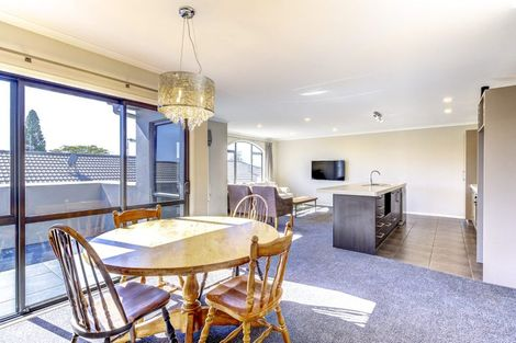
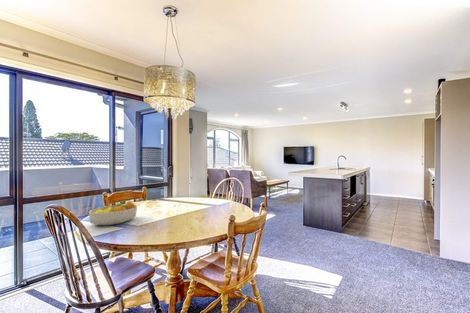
+ fruit bowl [88,200,138,226]
